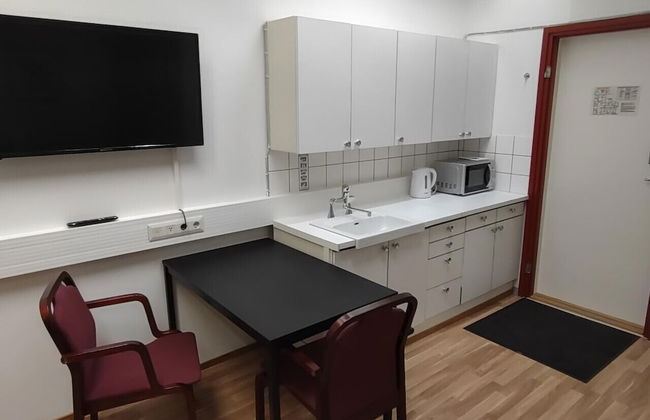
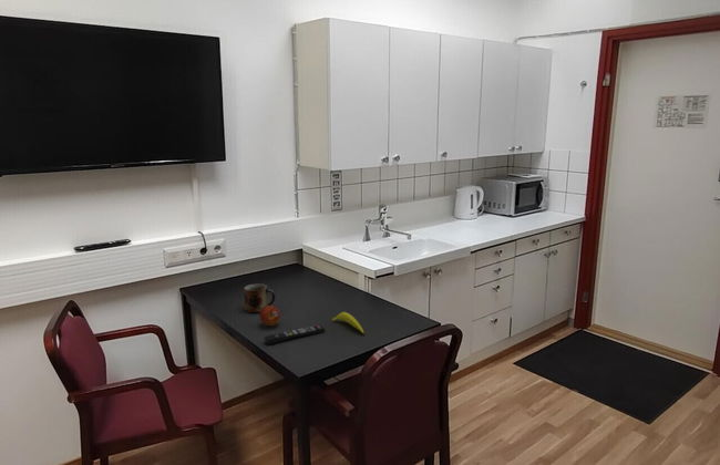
+ banana [331,311,366,335]
+ remote control [263,324,326,345]
+ mug [243,282,276,314]
+ fruit [258,304,281,327]
